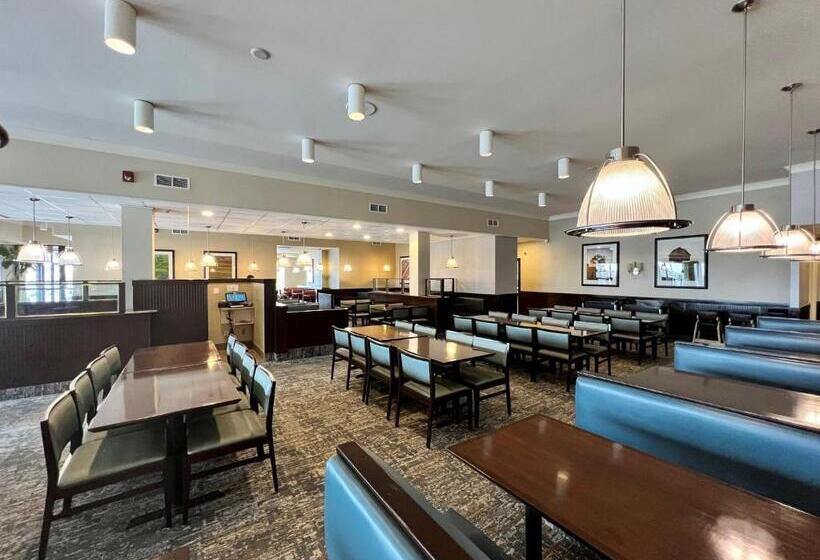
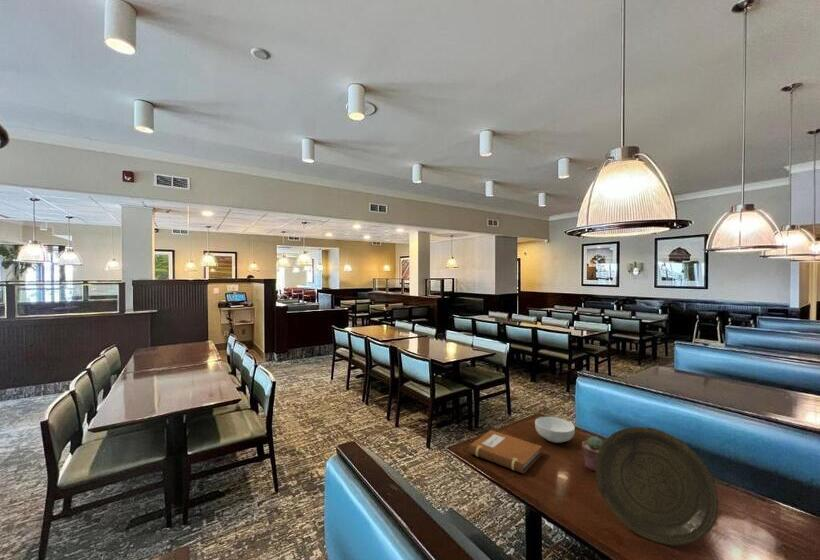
+ potted succulent [581,435,603,472]
+ notebook [468,429,543,474]
+ plate [594,426,719,547]
+ cereal bowl [534,416,576,444]
